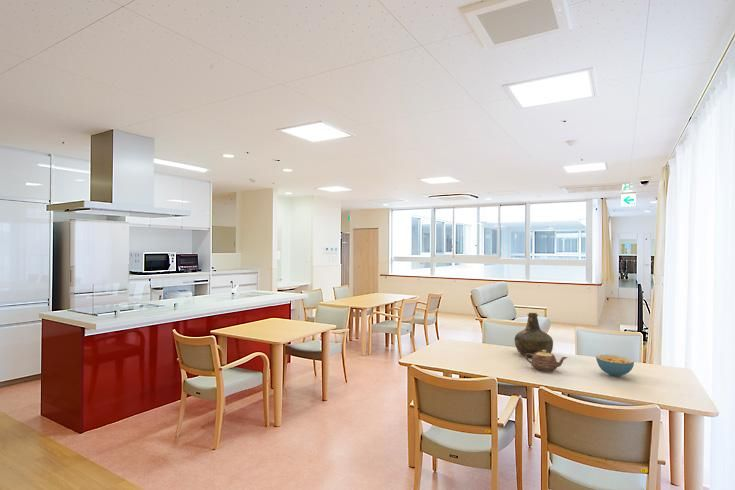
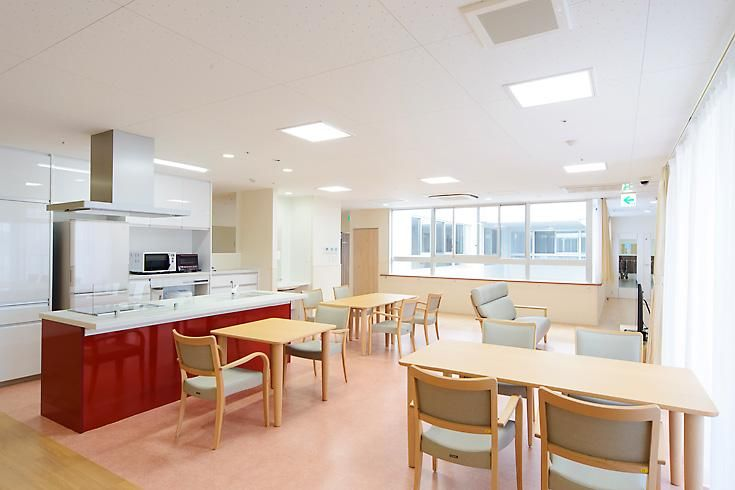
- cereal bowl [595,354,635,378]
- teapot [524,350,568,373]
- bottle [514,312,554,358]
